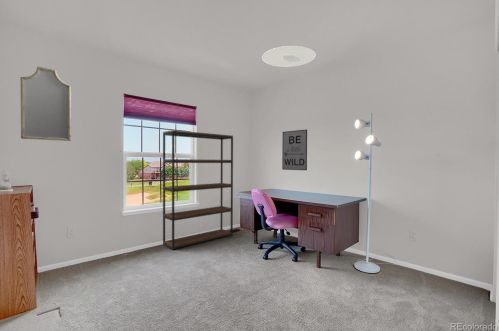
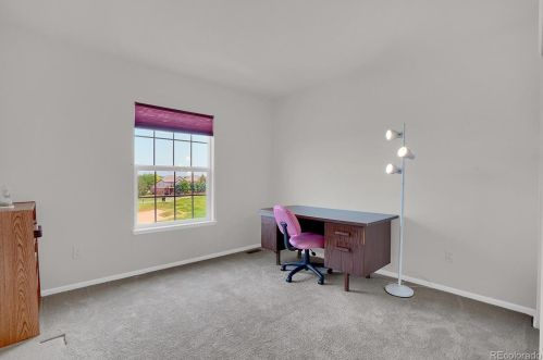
- ceiling light [261,45,317,68]
- wall art [281,128,308,171]
- home mirror [19,65,72,142]
- shelving unit [162,129,234,251]
